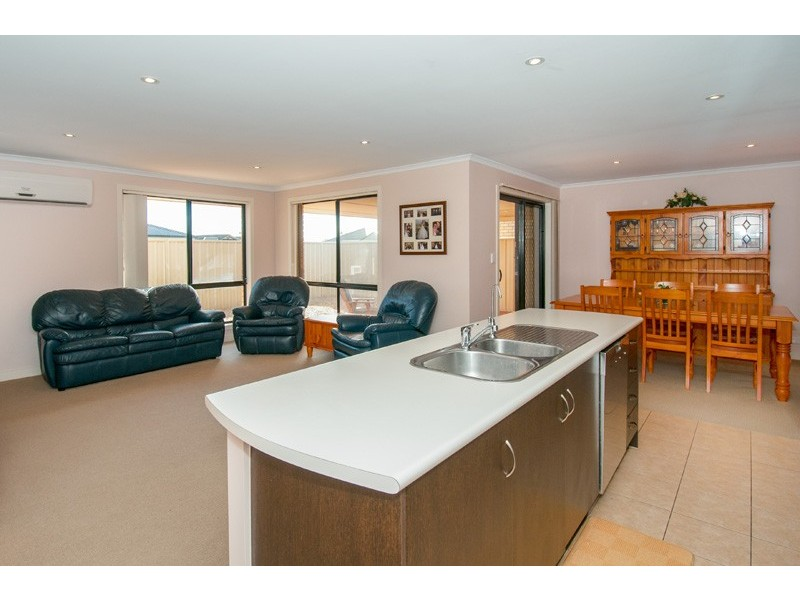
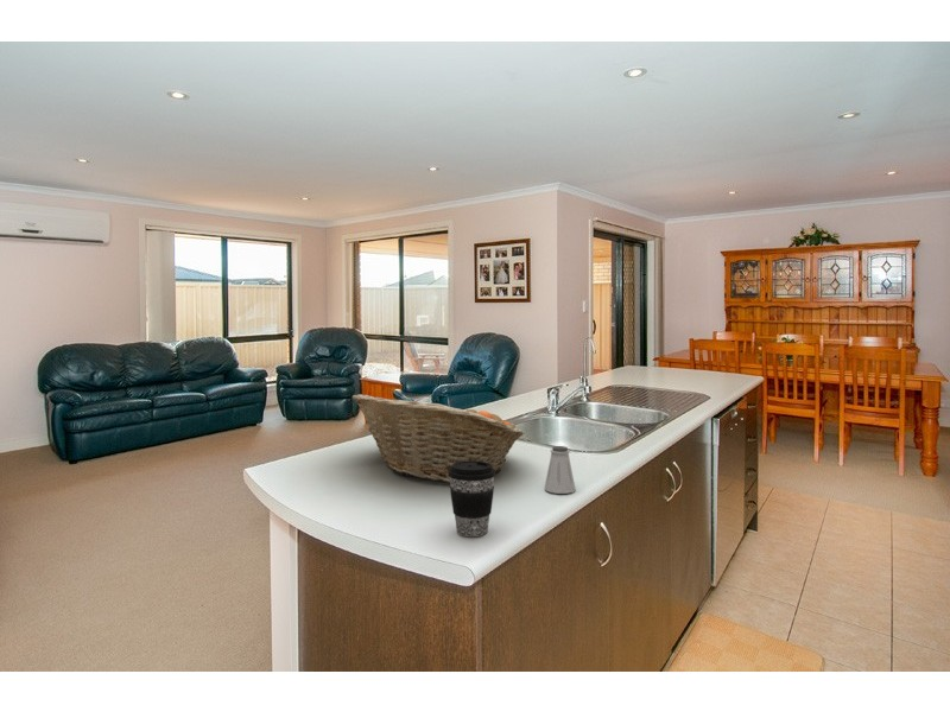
+ fruit basket [352,393,525,484]
+ coffee cup [448,460,496,538]
+ saltshaker [543,445,577,495]
